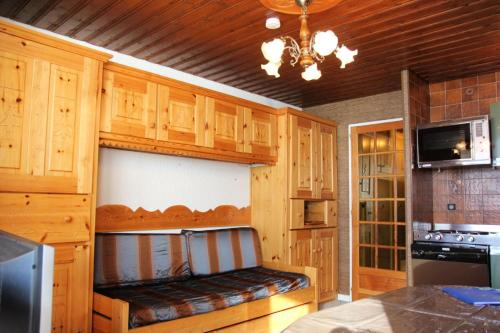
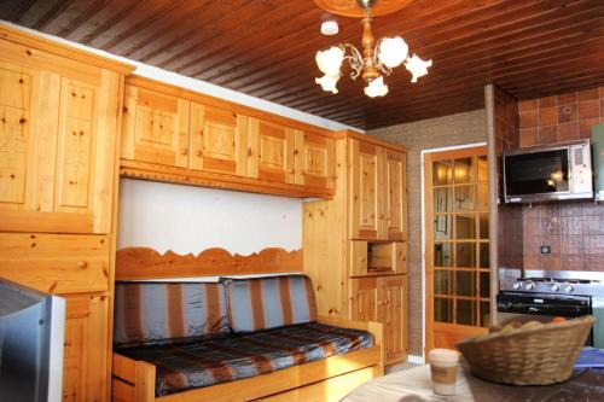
+ fruit basket [453,314,598,386]
+ coffee cup [428,348,460,396]
